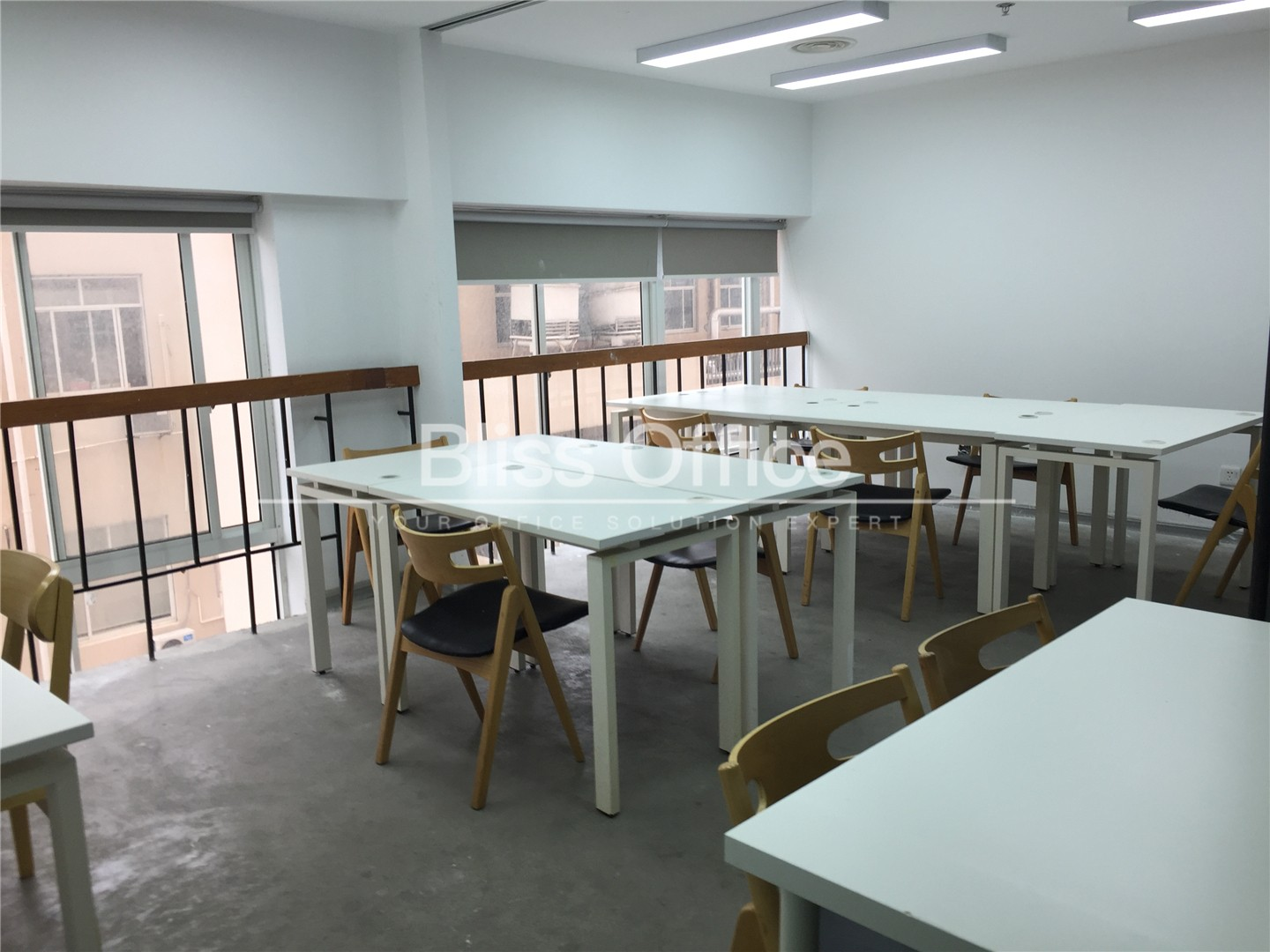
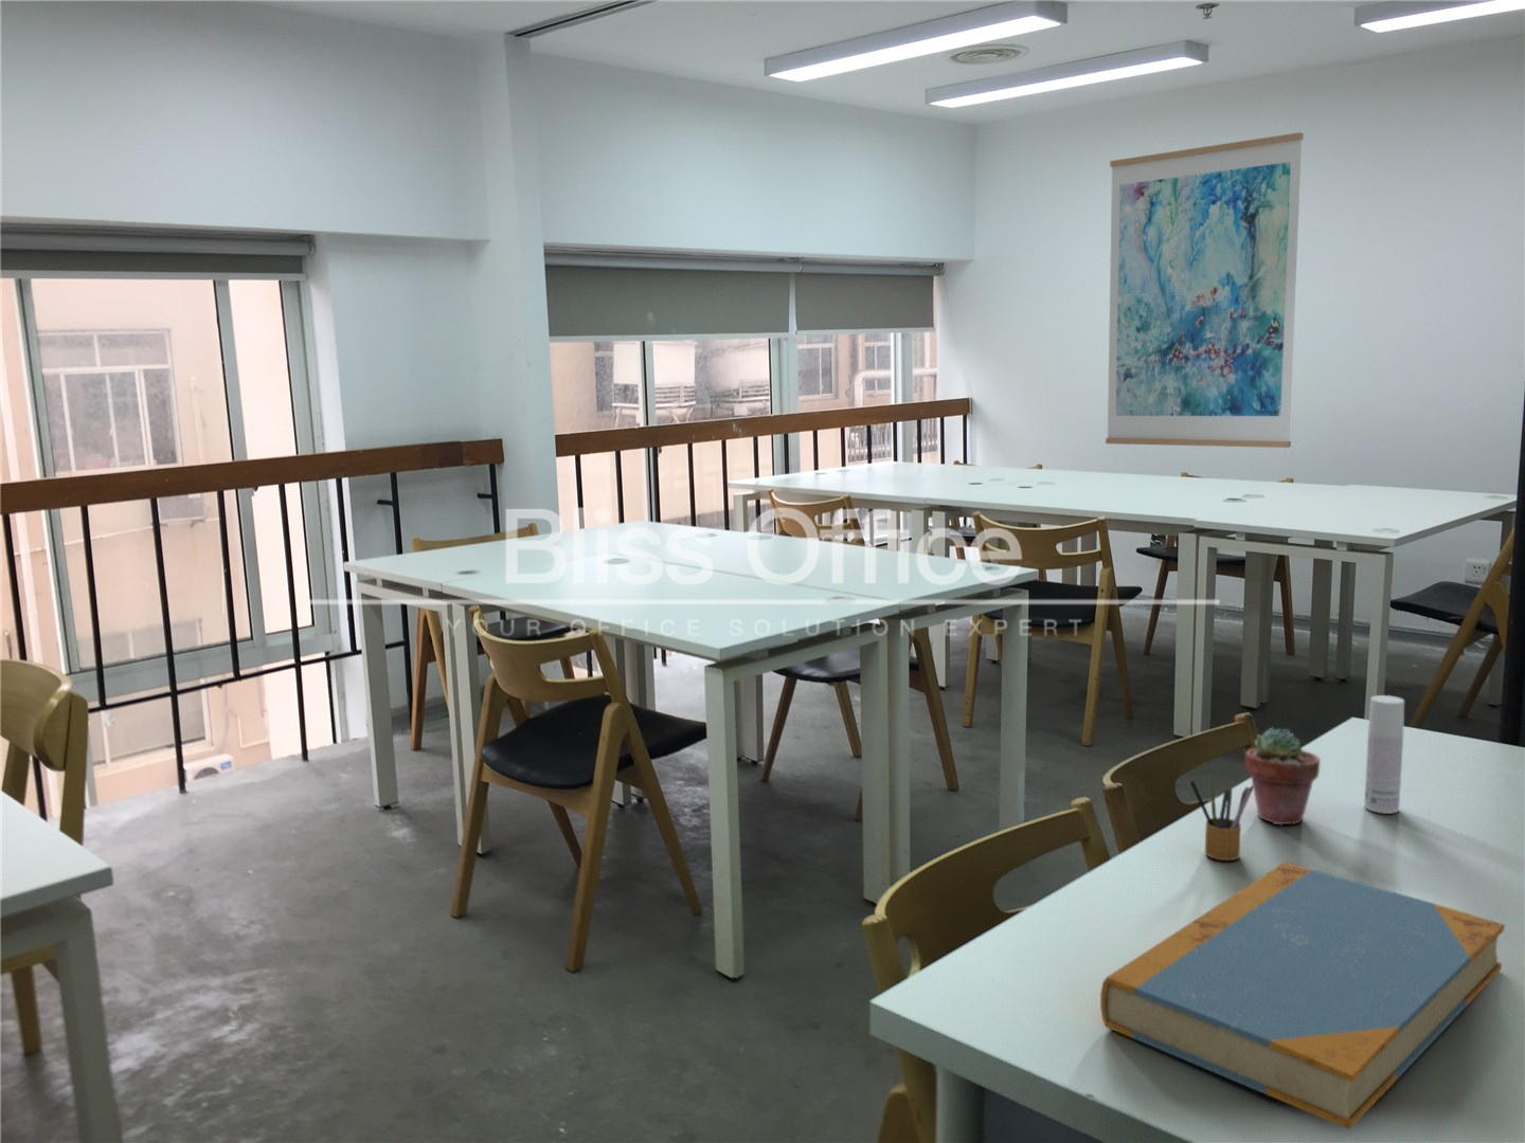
+ bottle [1363,694,1405,815]
+ potted succulent [1244,728,1322,826]
+ pencil box [1189,773,1254,862]
+ wall art [1105,131,1305,449]
+ book [1099,862,1506,1130]
